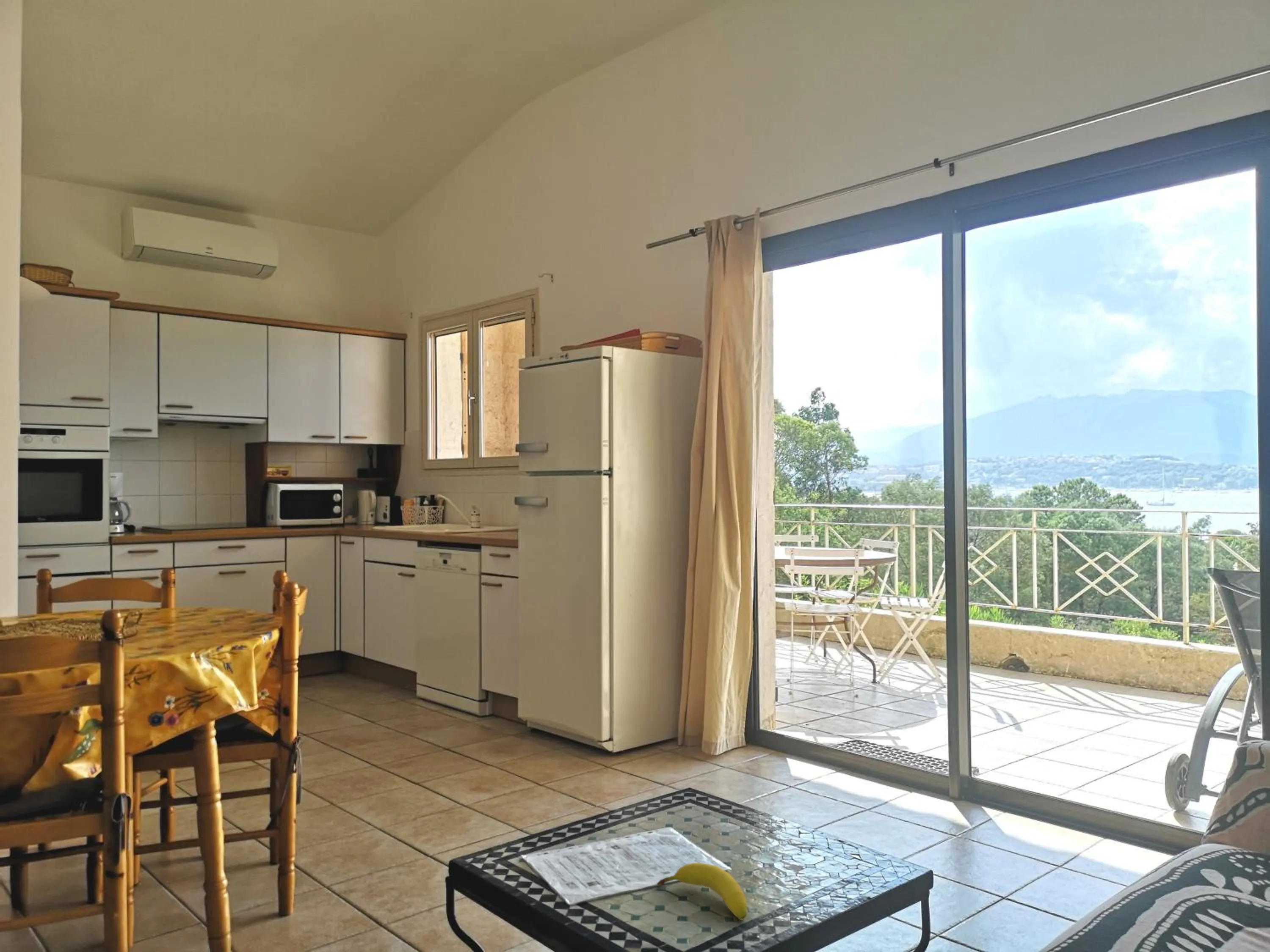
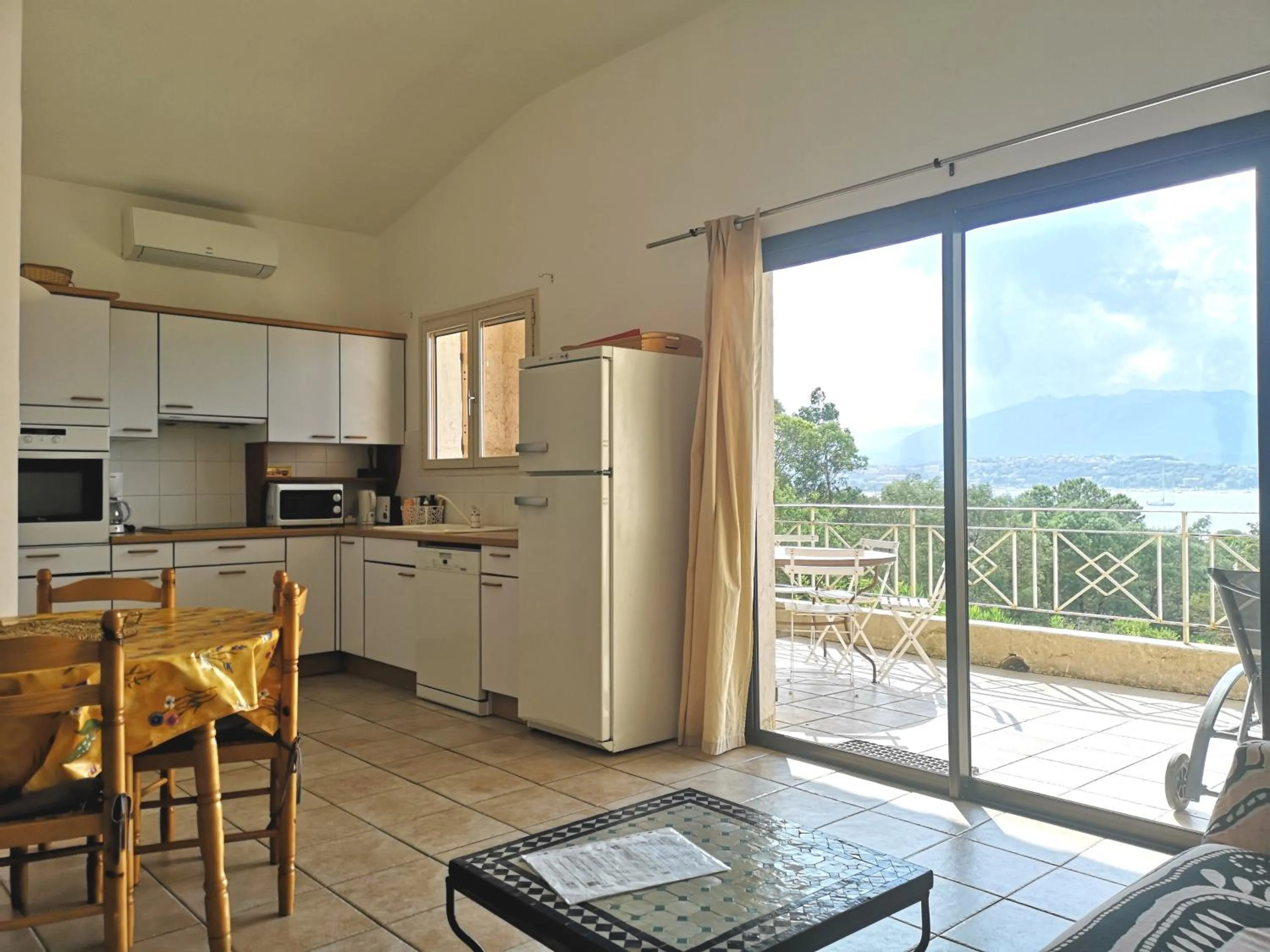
- fruit [656,862,748,921]
